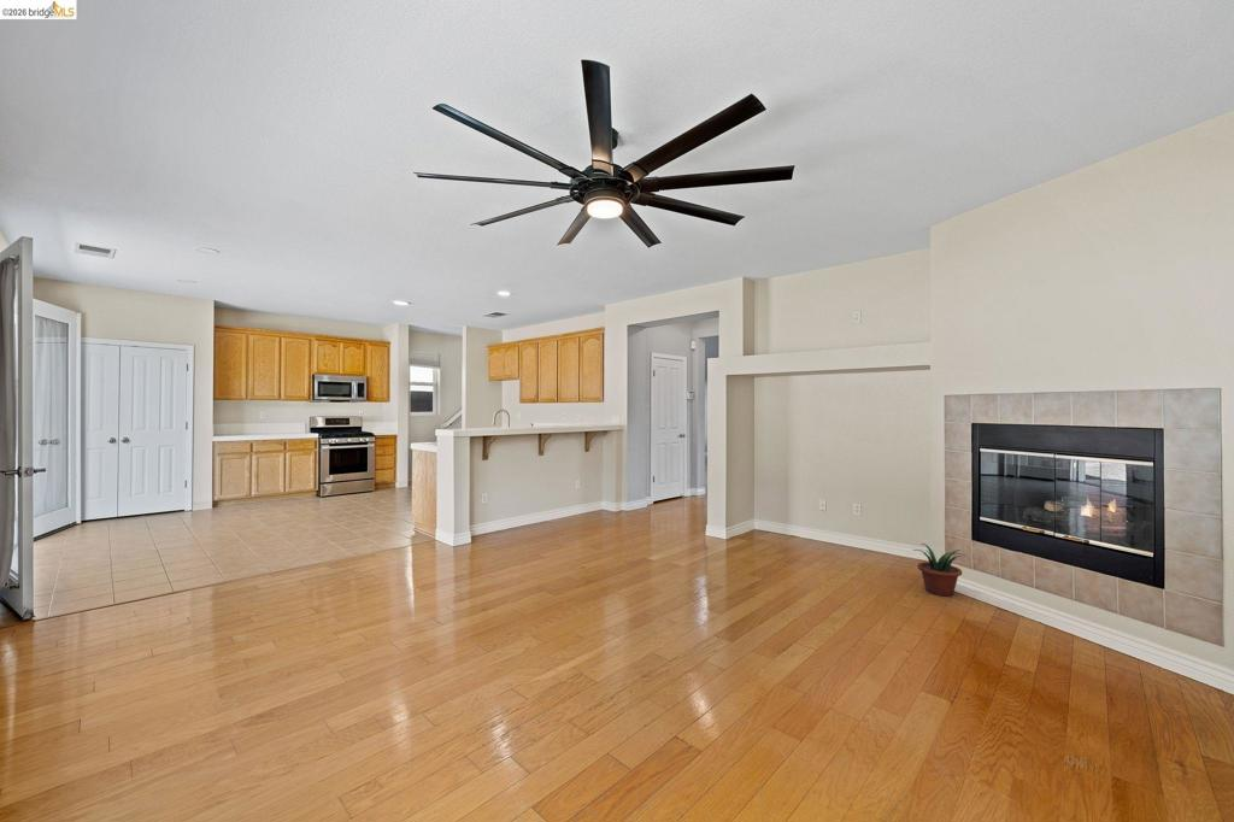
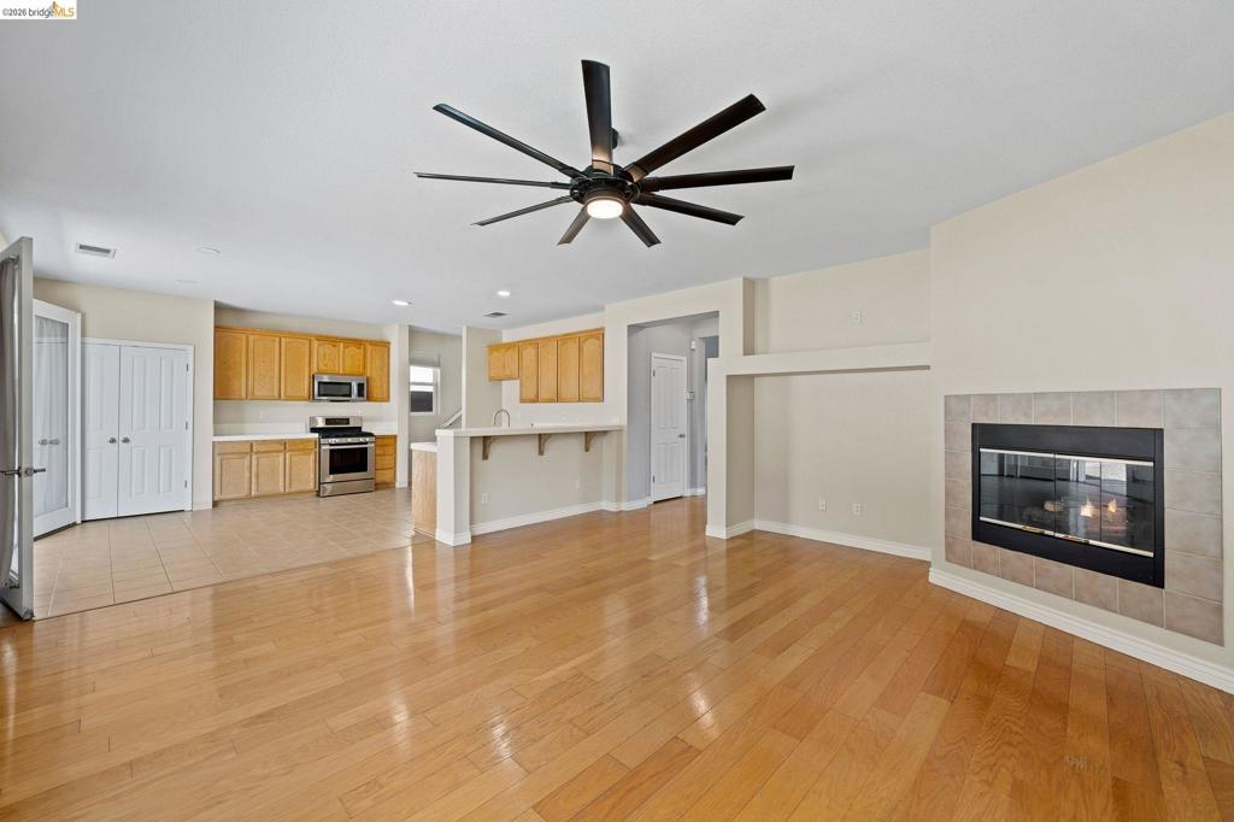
- potted plant [912,542,966,598]
